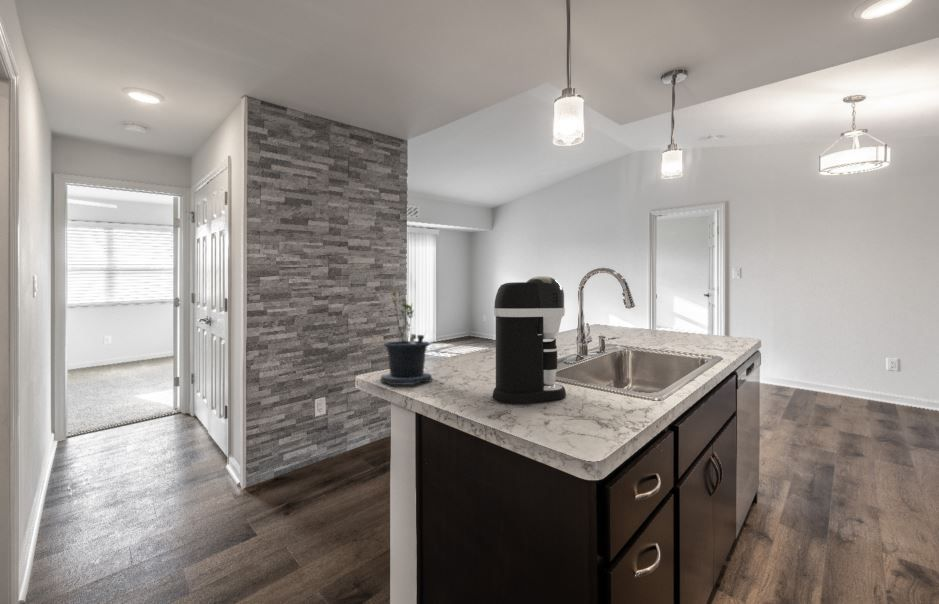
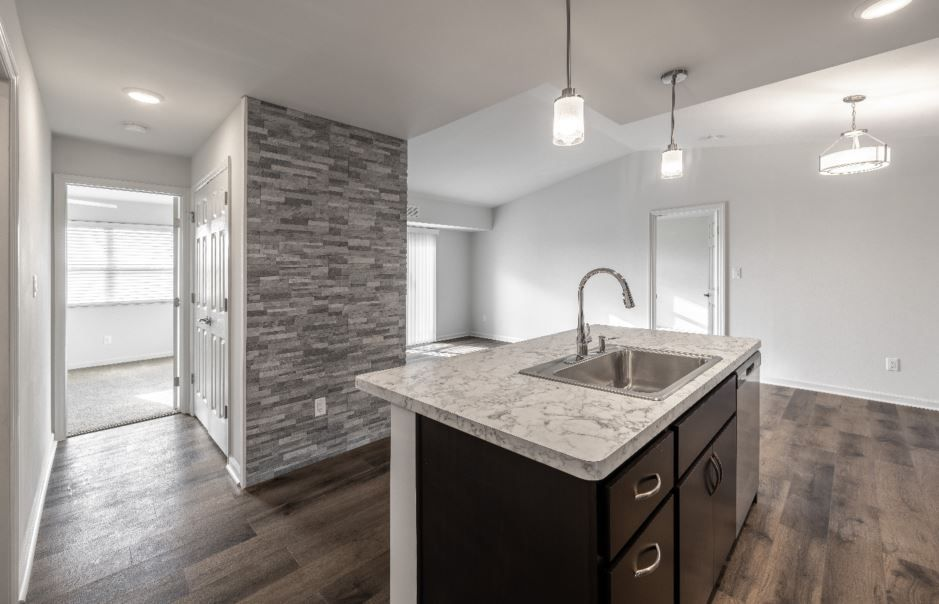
- potted plant [379,289,434,386]
- coffee maker [492,276,567,404]
